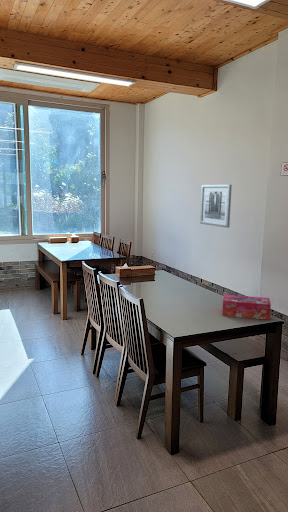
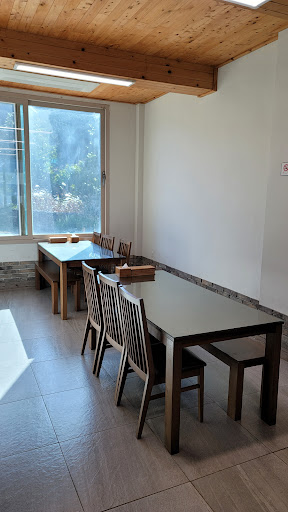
- tissue box [221,294,272,321]
- wall art [199,184,233,229]
